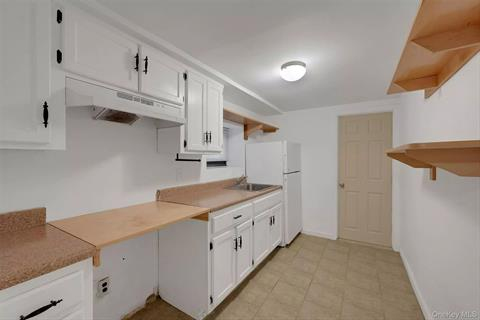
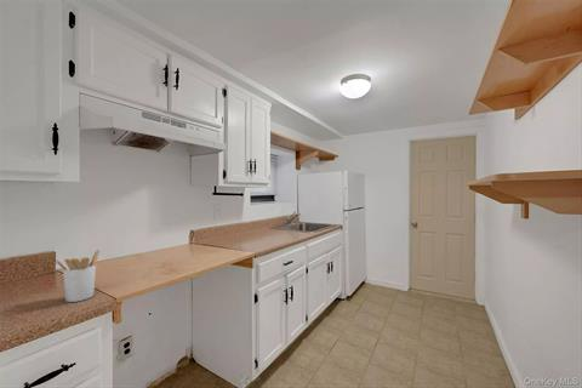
+ utensil holder [55,249,101,303]
